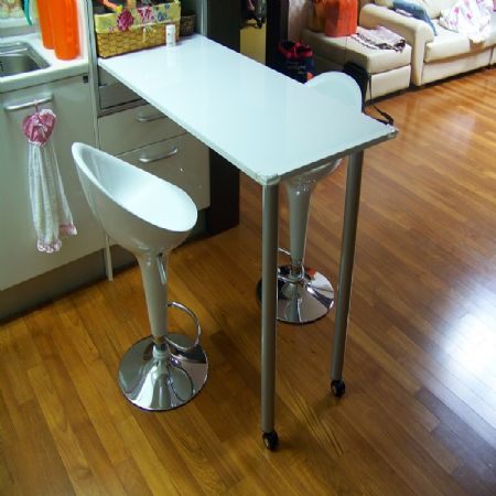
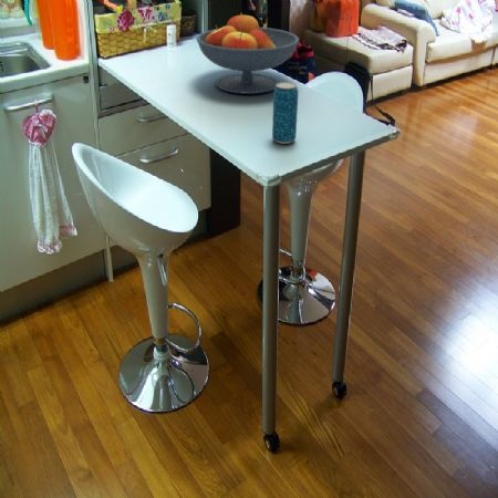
+ beverage can [271,81,299,145]
+ fruit bowl [195,13,300,95]
